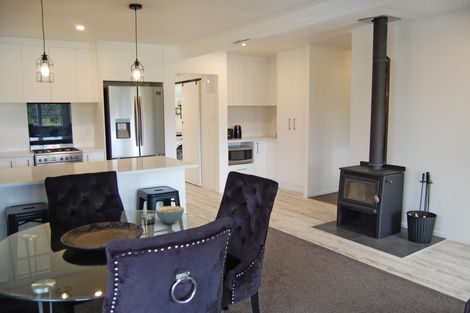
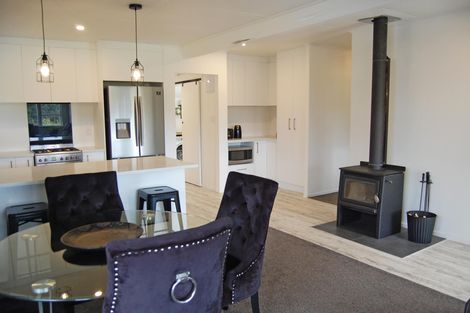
- cereal bowl [155,205,185,225]
